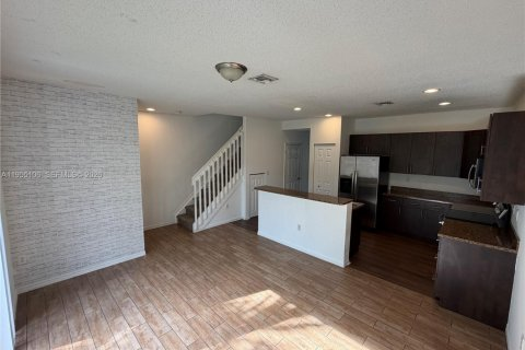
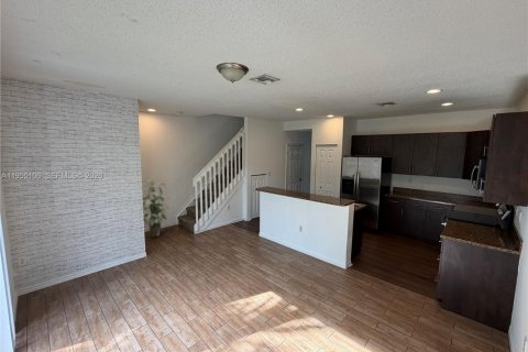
+ indoor plant [141,178,170,239]
